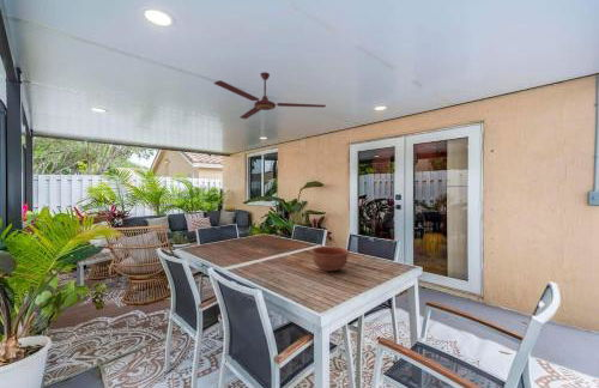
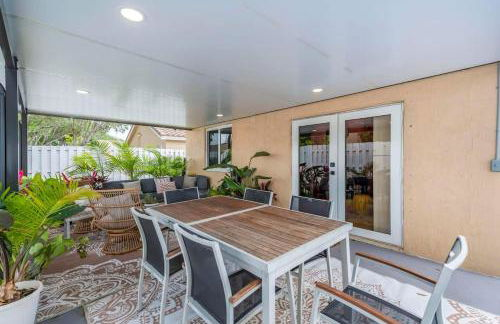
- ceiling fan [212,71,327,120]
- bowl [310,245,350,272]
